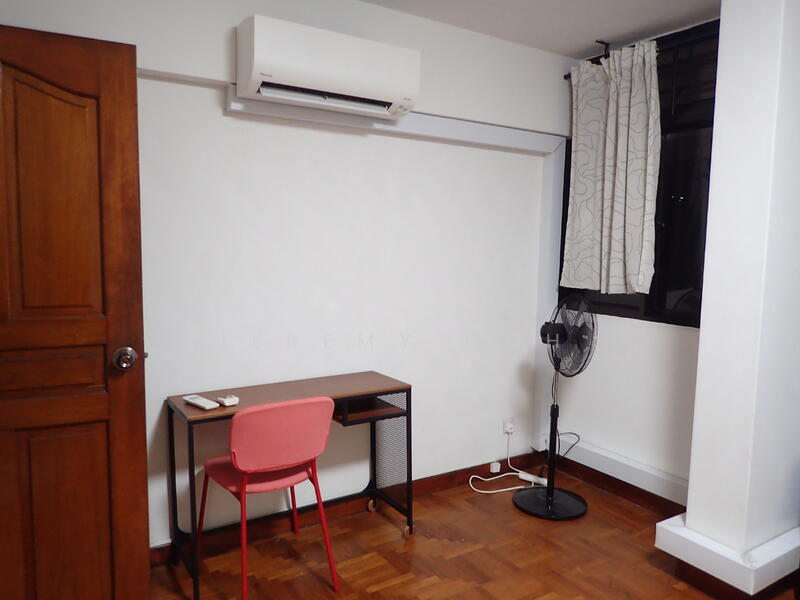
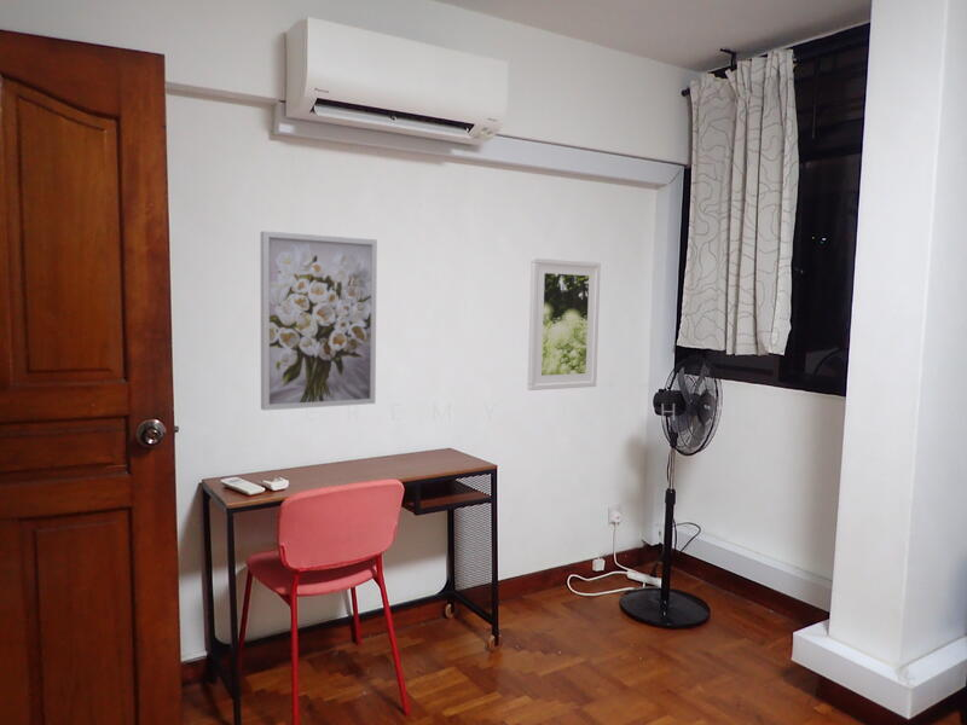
+ wall art [260,230,378,412]
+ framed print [527,256,602,392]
